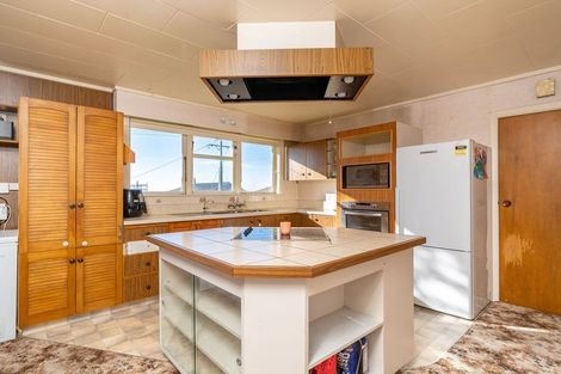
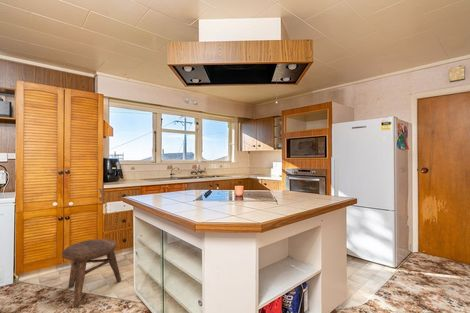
+ stool [61,238,122,309]
